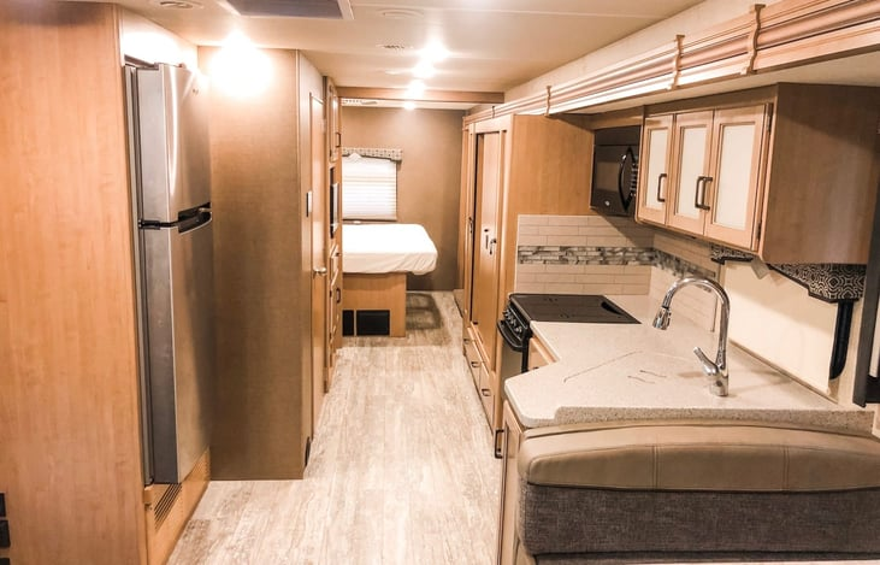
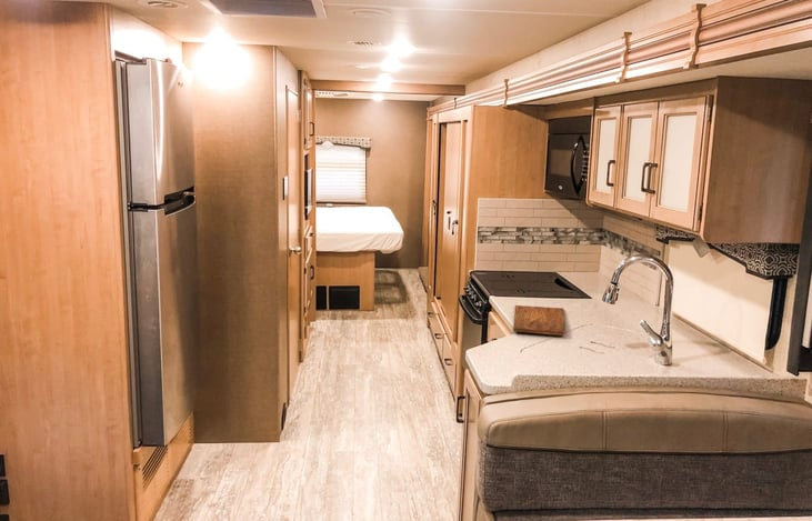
+ cutting board [512,304,565,337]
